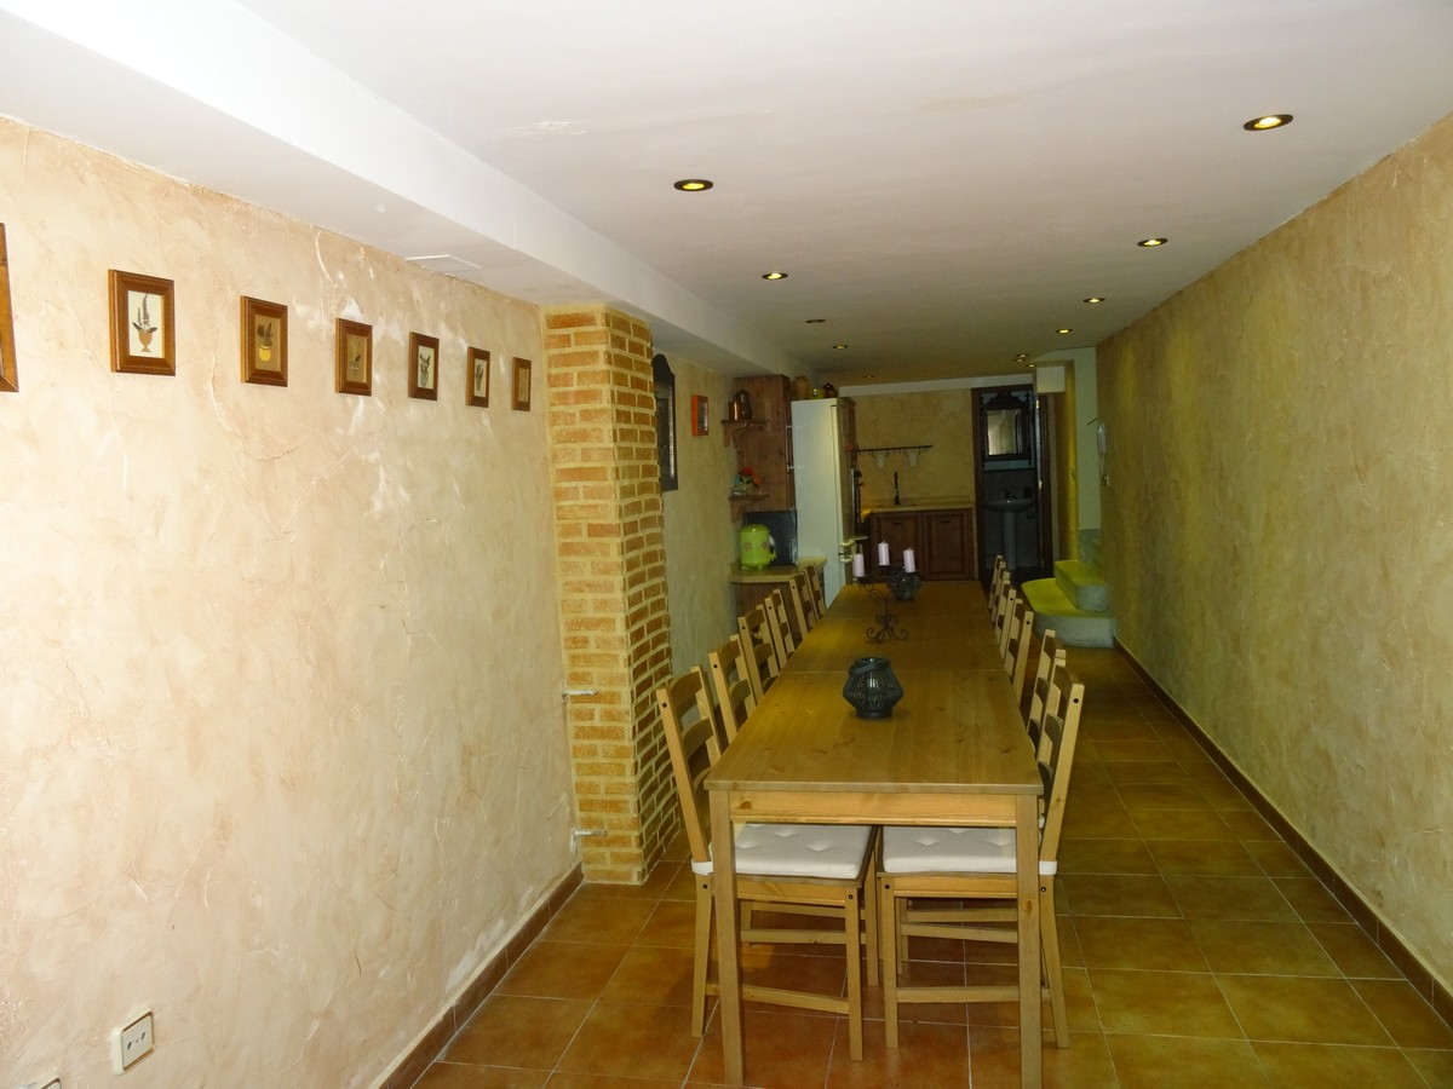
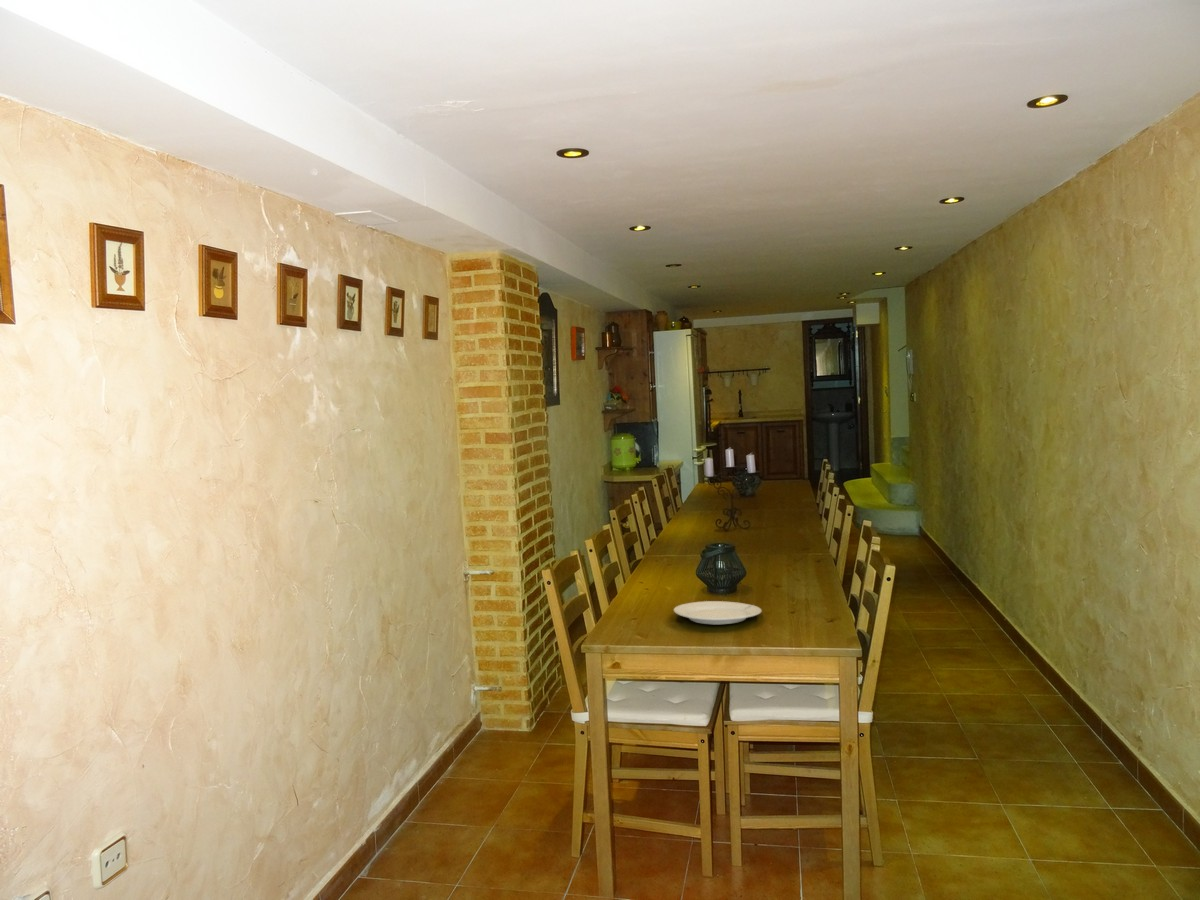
+ chinaware [673,600,763,626]
